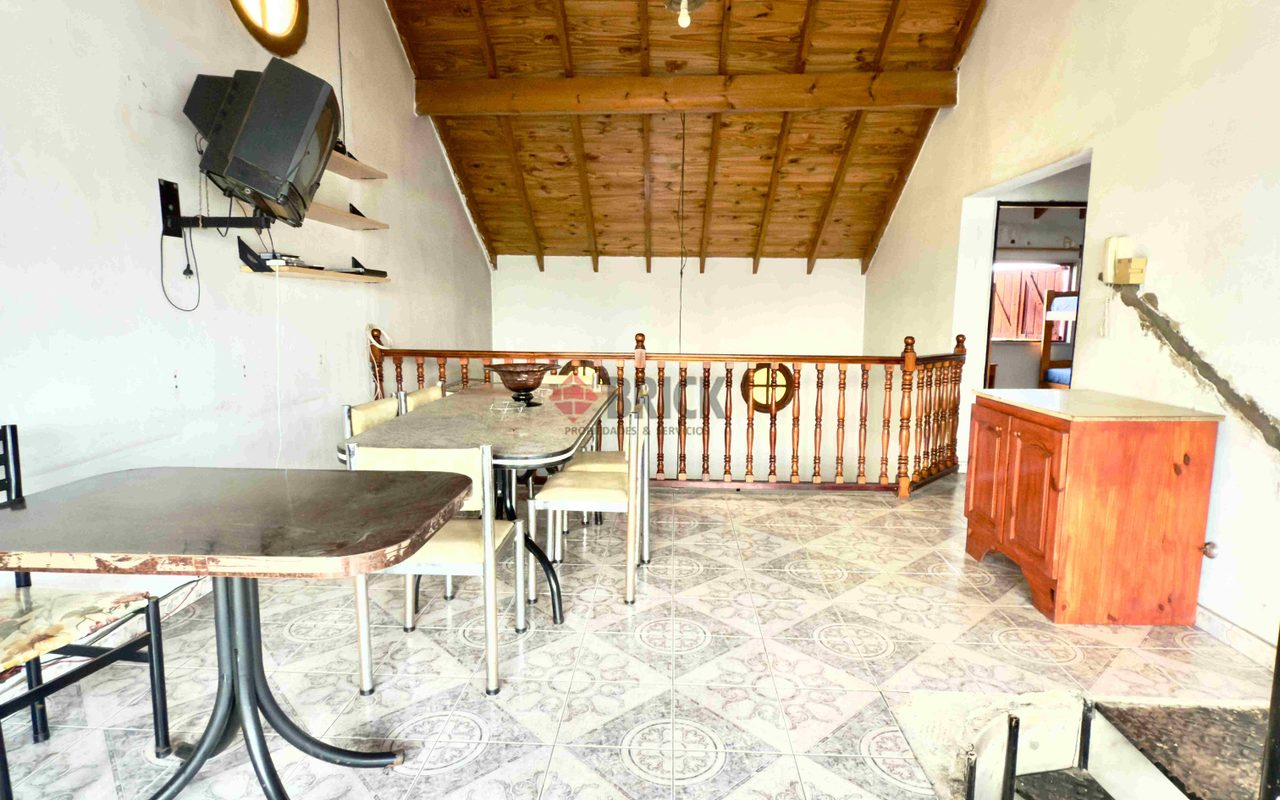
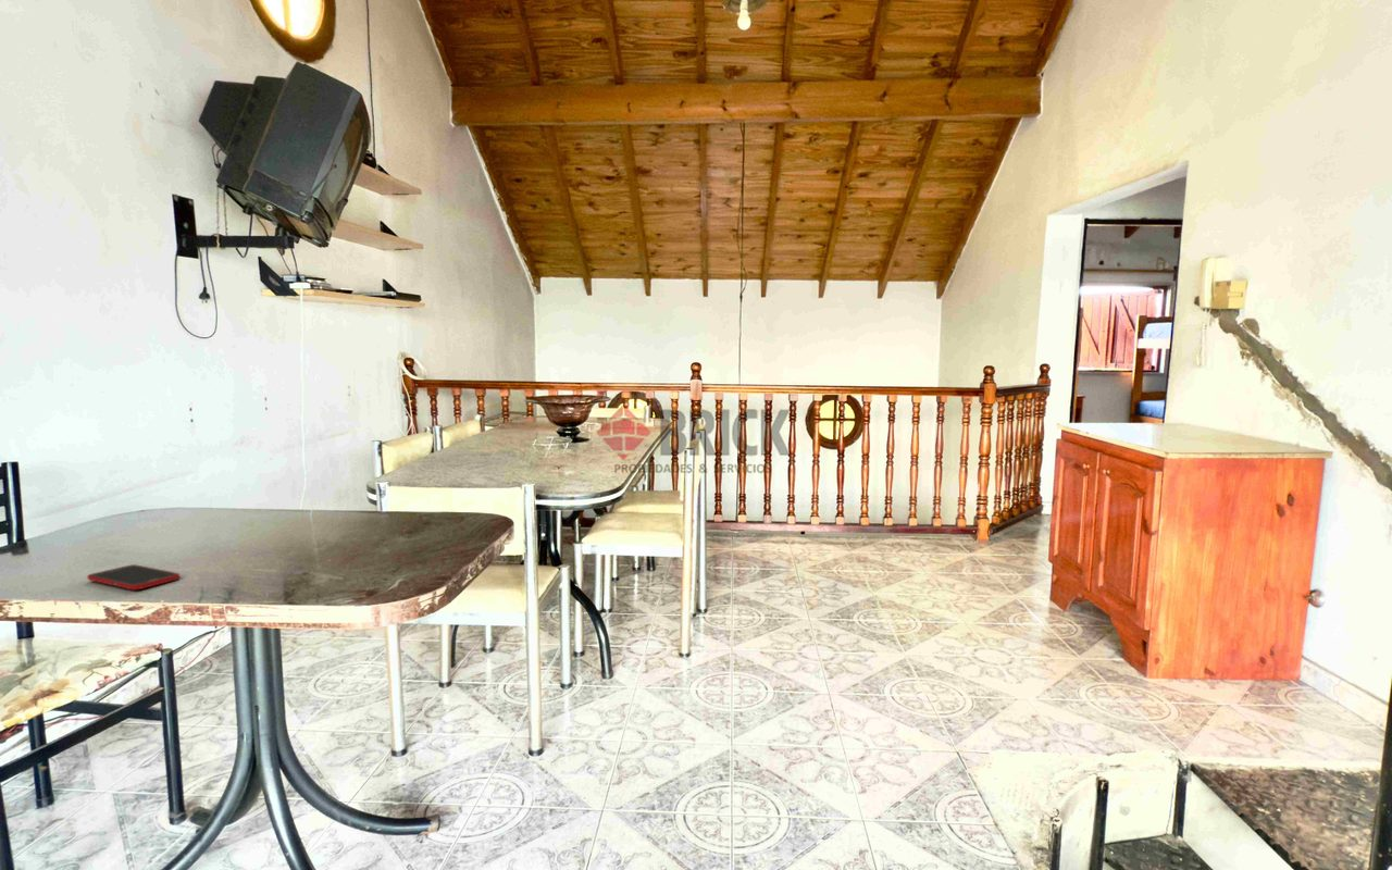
+ cell phone [86,563,181,592]
